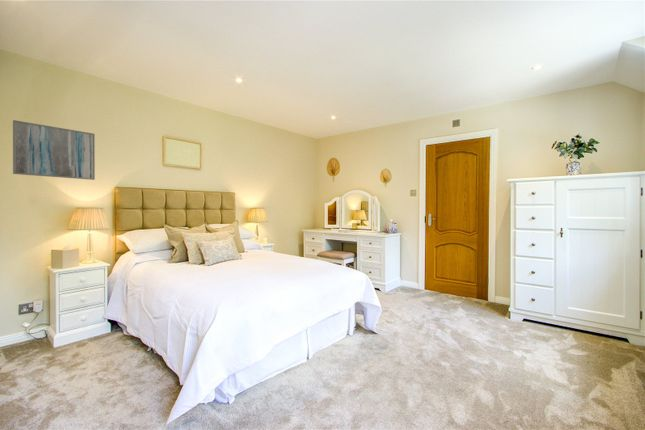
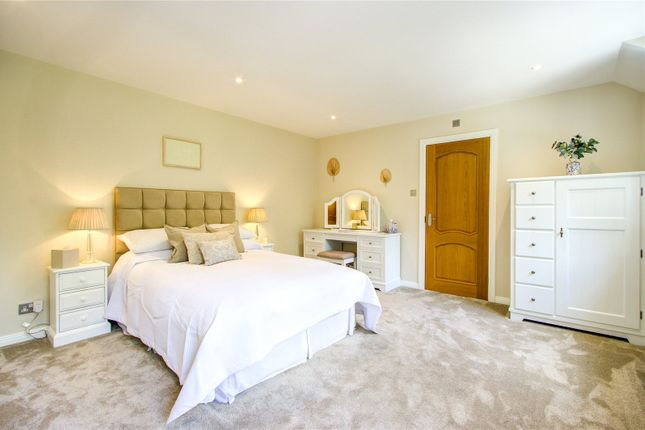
- wall art [12,119,96,181]
